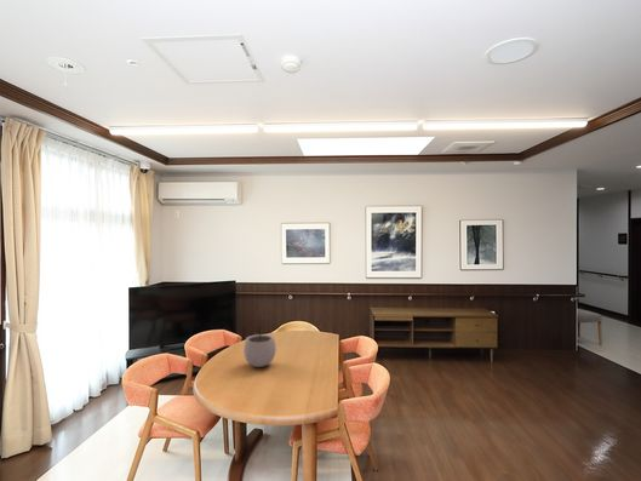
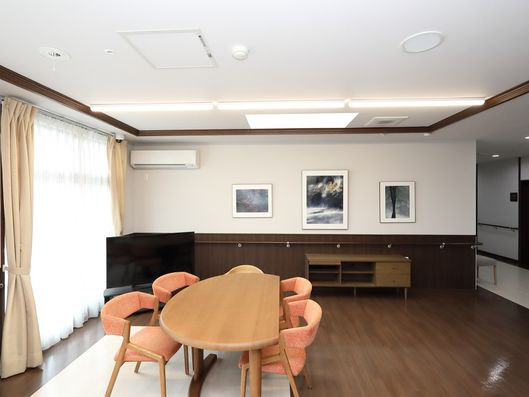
- plant pot [242,326,277,368]
